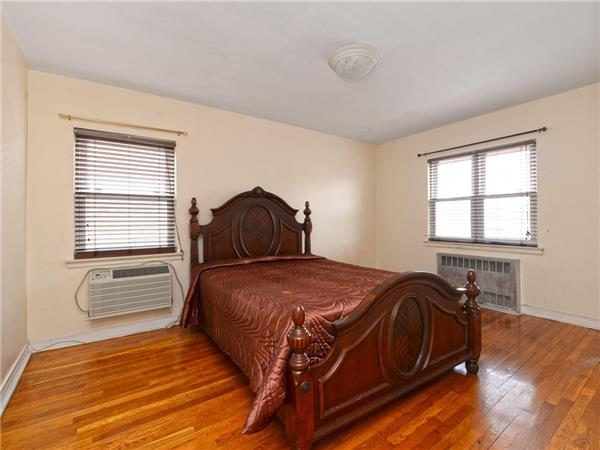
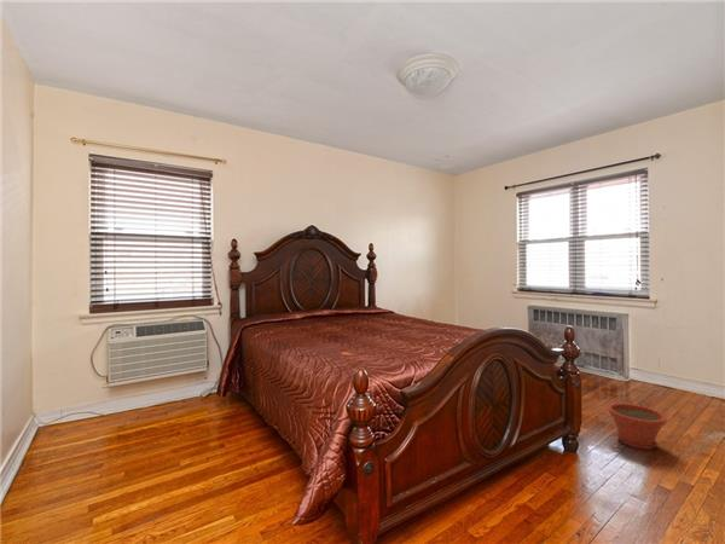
+ plant pot [607,401,668,451]
